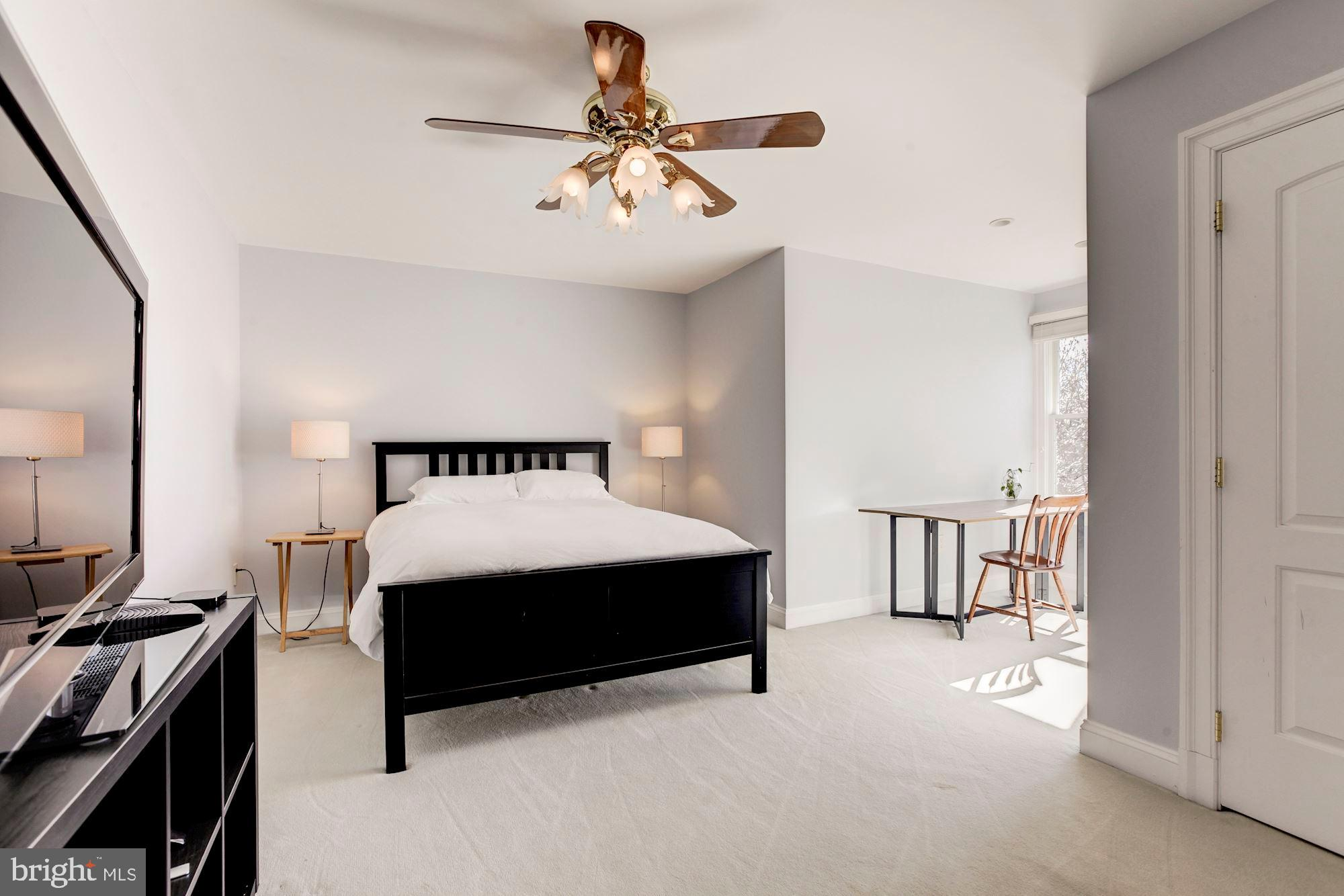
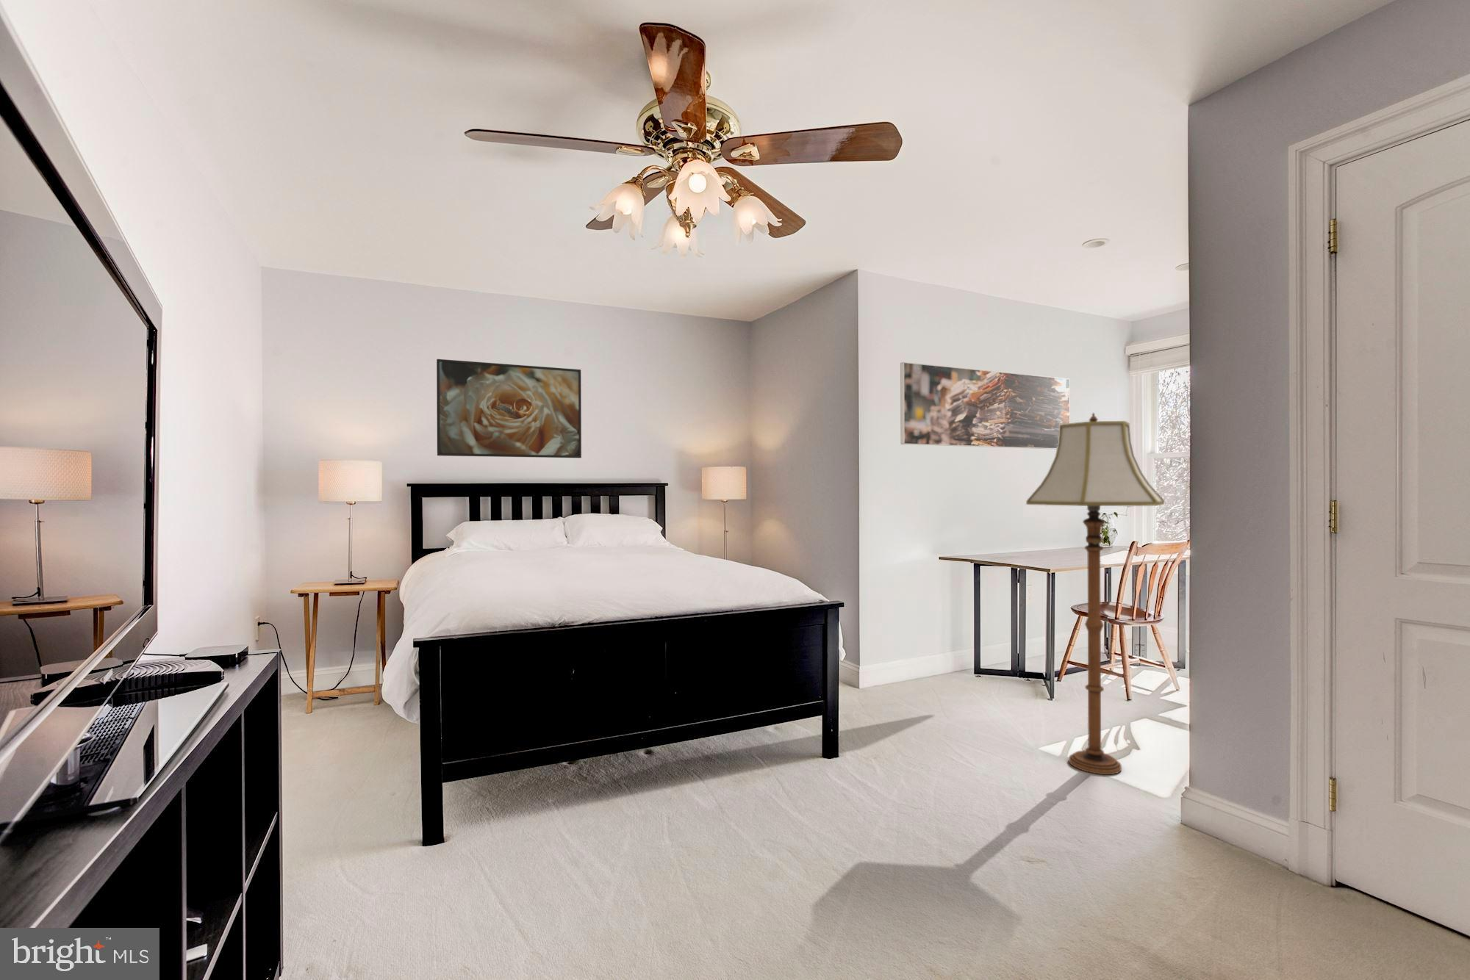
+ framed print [900,361,1070,451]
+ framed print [435,359,582,458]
+ floor lamp [1025,411,1165,775]
